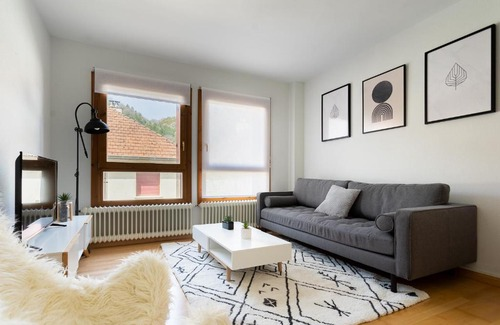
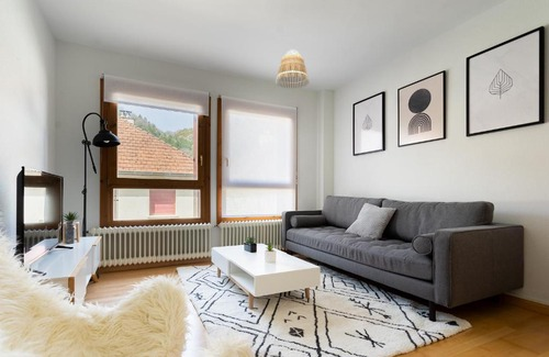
+ lamp shade [274,49,310,89]
